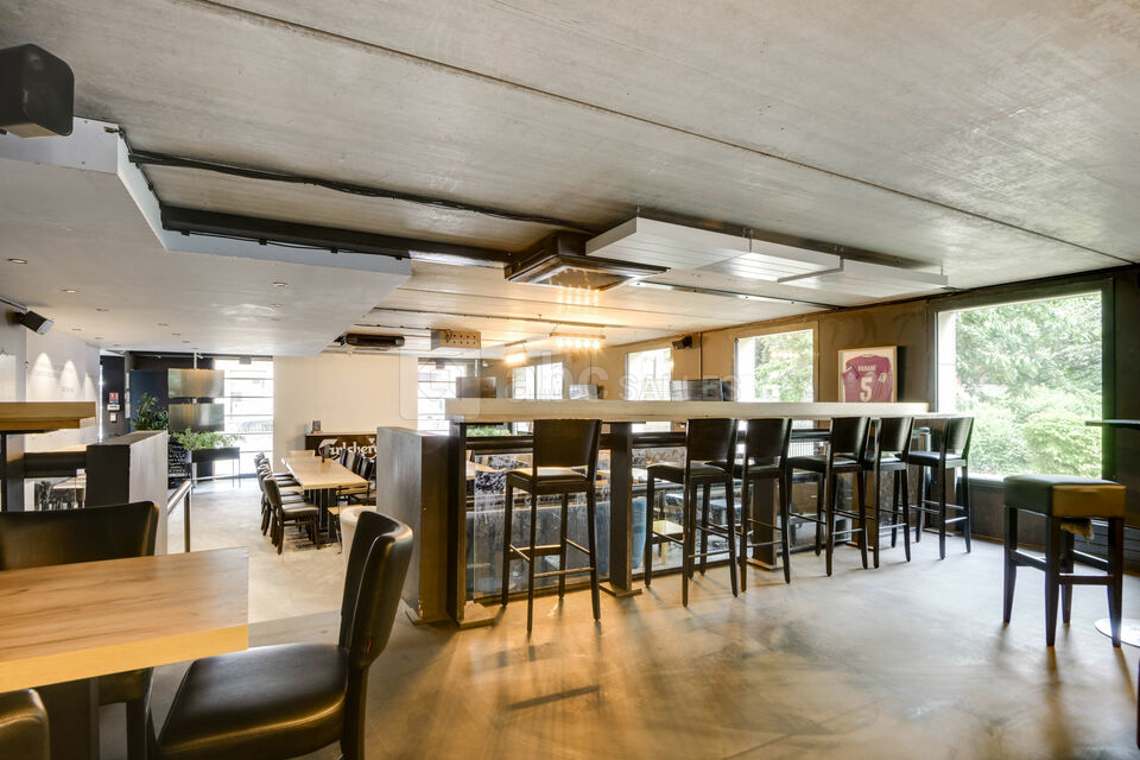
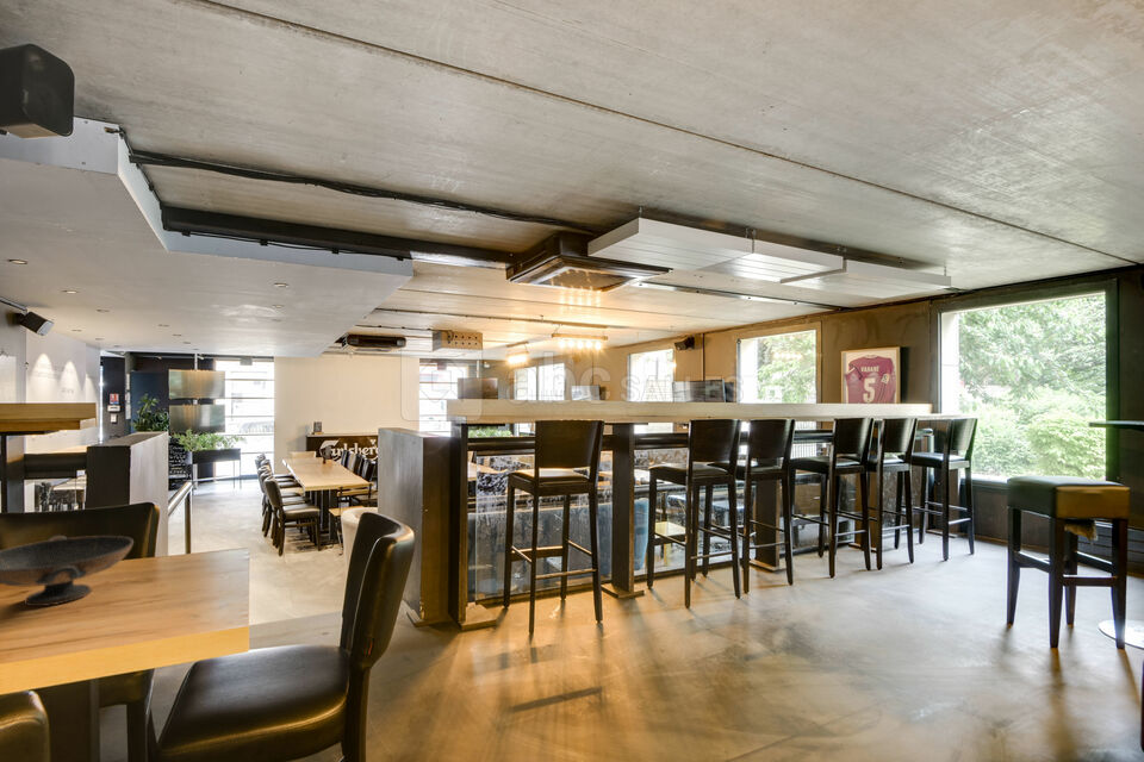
+ decorative bowl [0,535,135,607]
